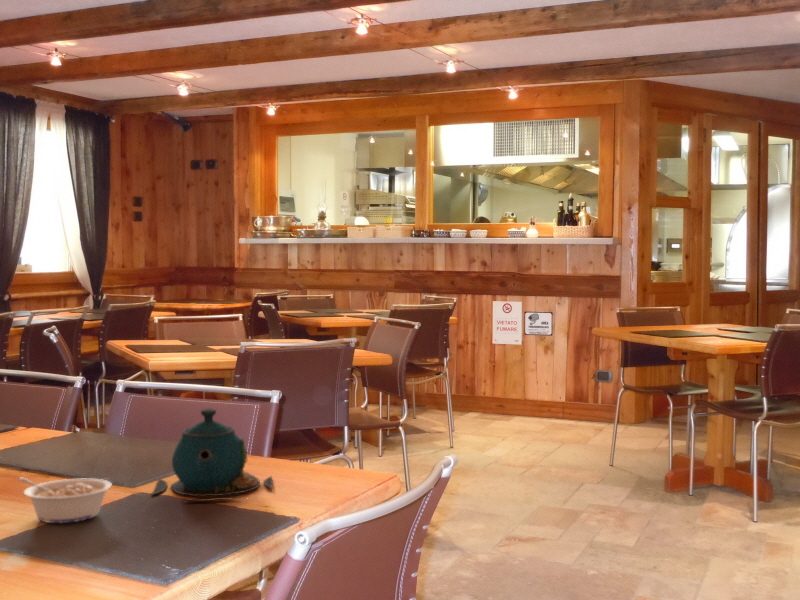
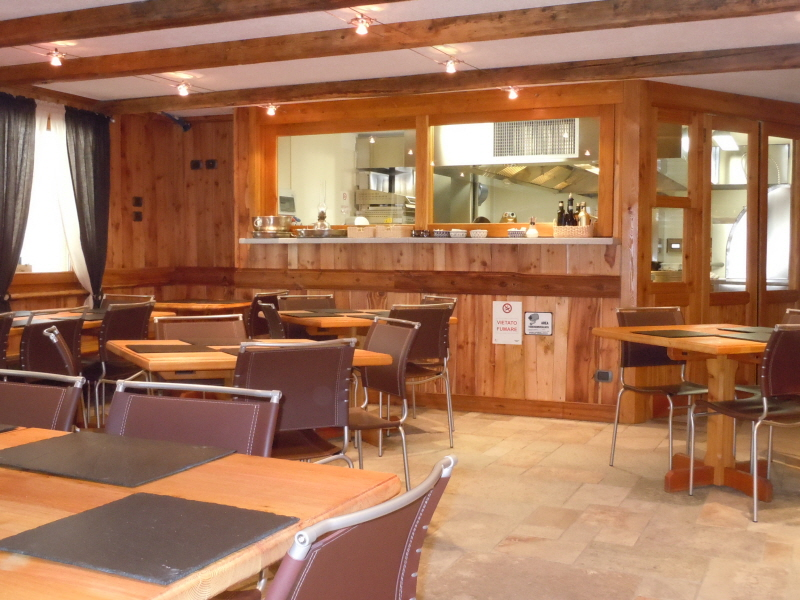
- teapot [150,408,274,503]
- legume [17,476,113,524]
